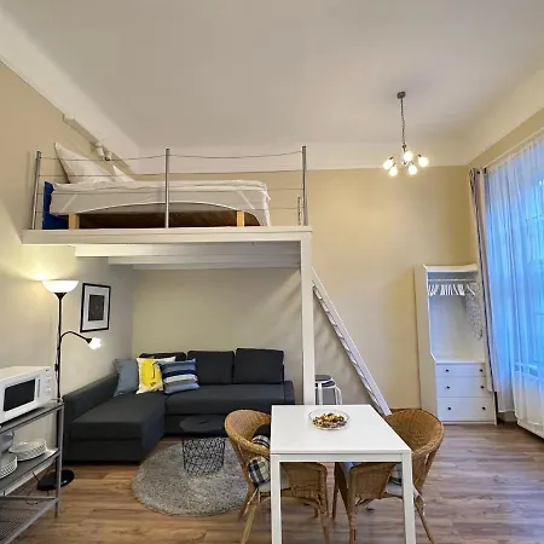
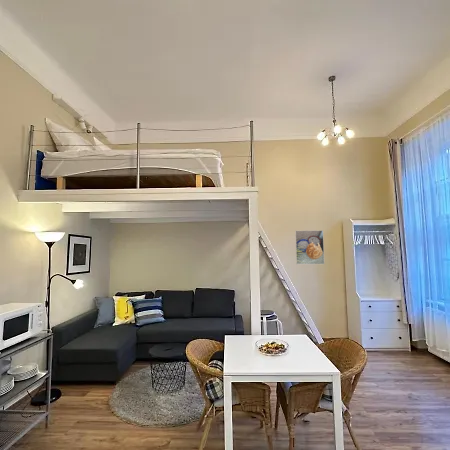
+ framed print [294,229,325,265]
